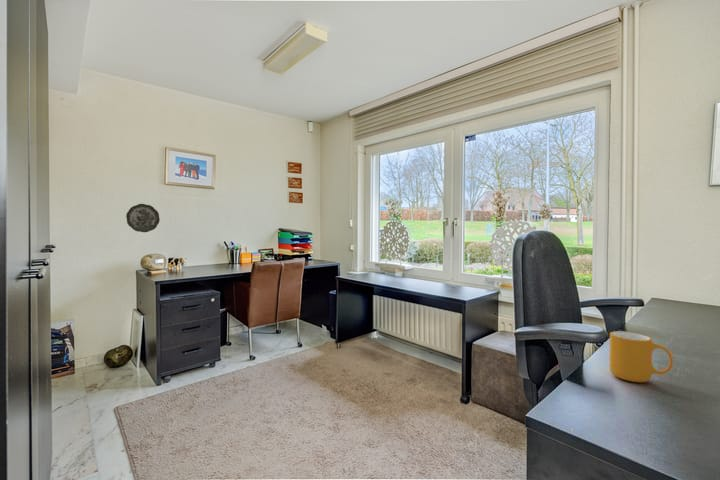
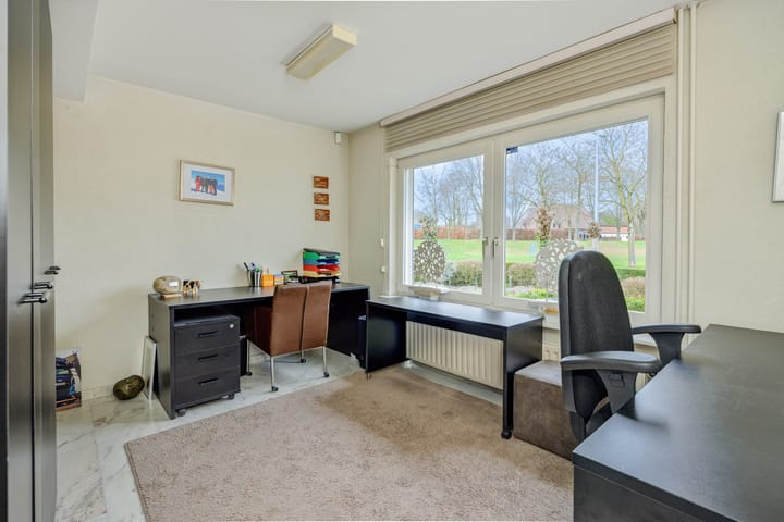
- mug [608,330,674,383]
- decorative plate [125,203,161,233]
